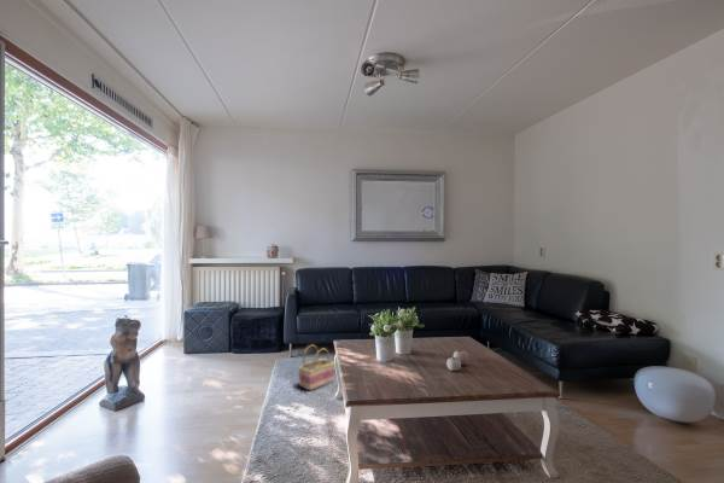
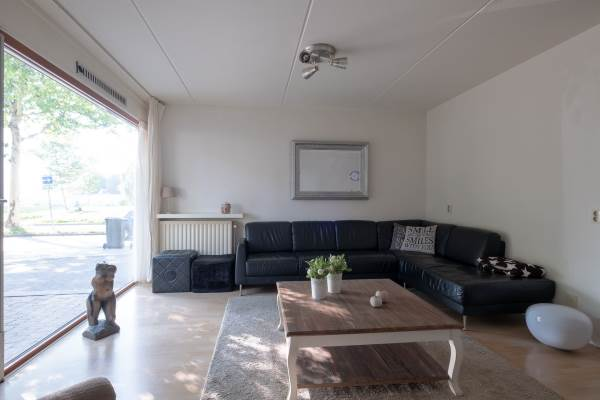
- basket [298,344,335,391]
